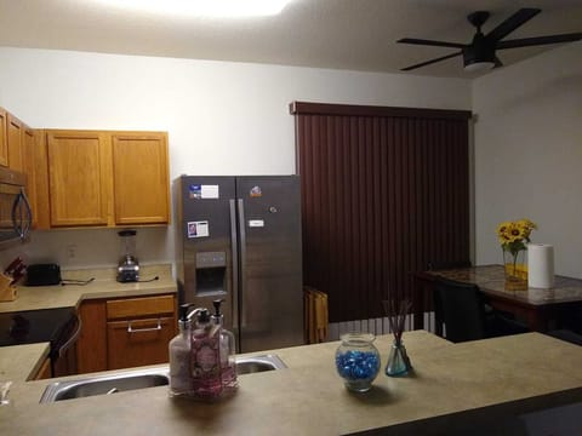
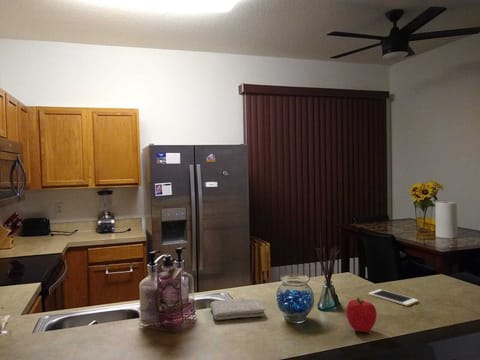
+ washcloth [209,297,266,321]
+ cell phone [367,288,419,307]
+ fruit [345,297,377,333]
